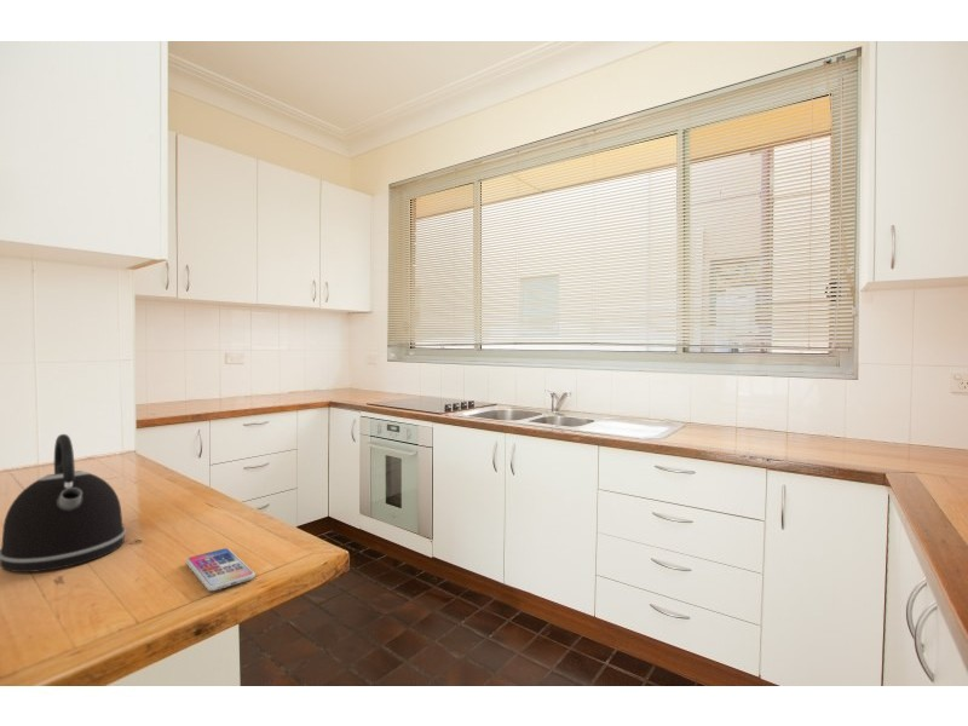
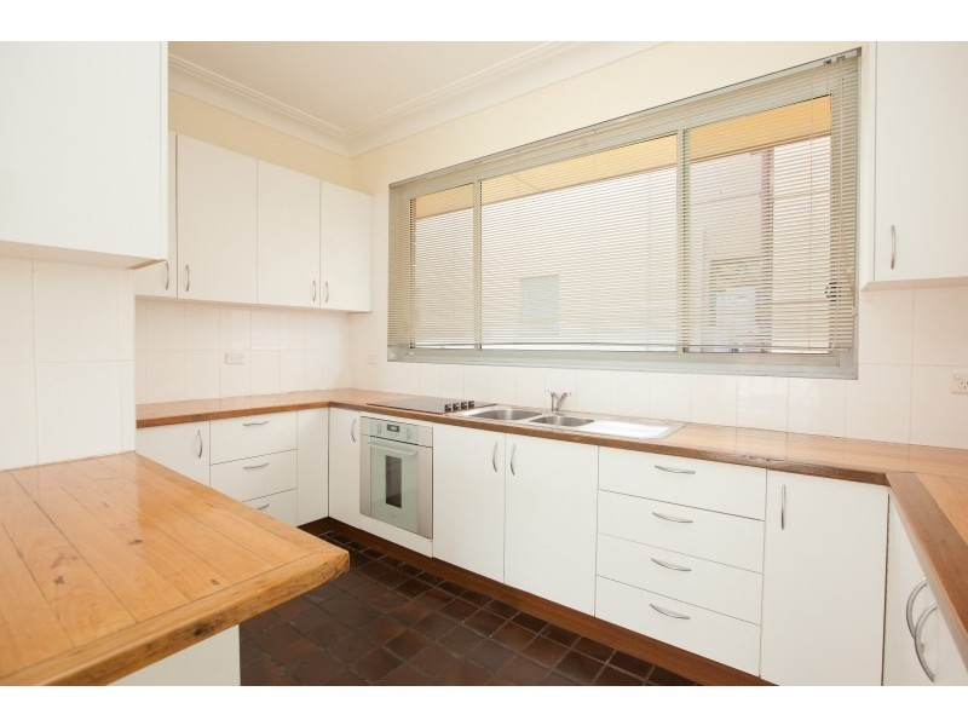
- smartphone [185,547,257,592]
- kettle [0,433,127,574]
